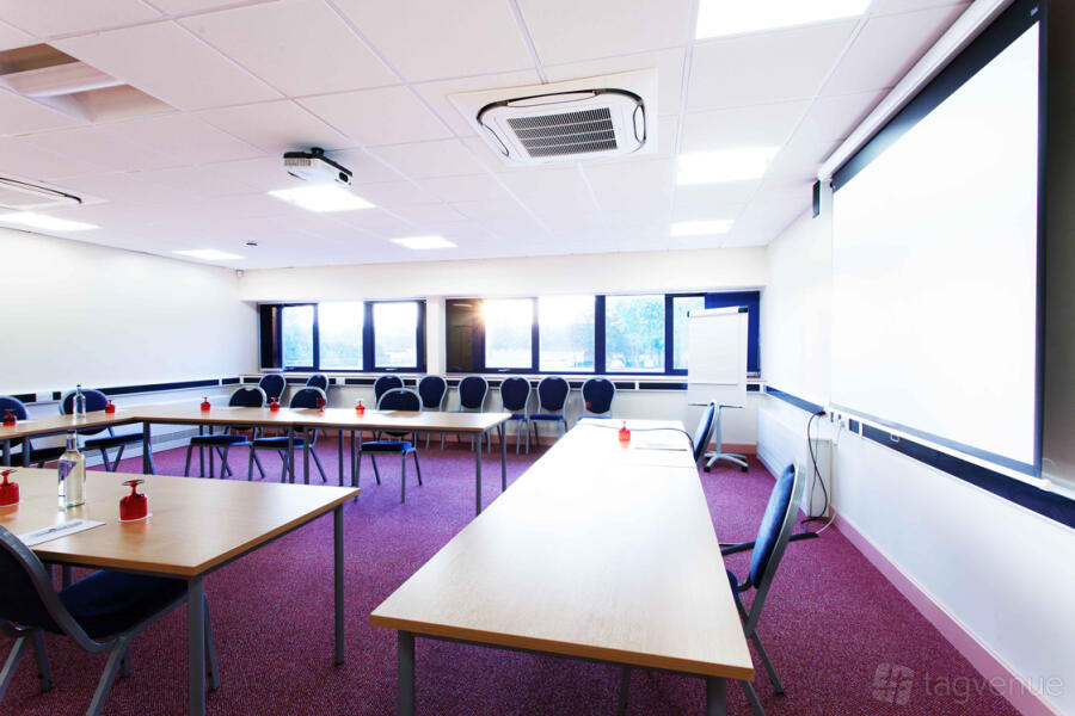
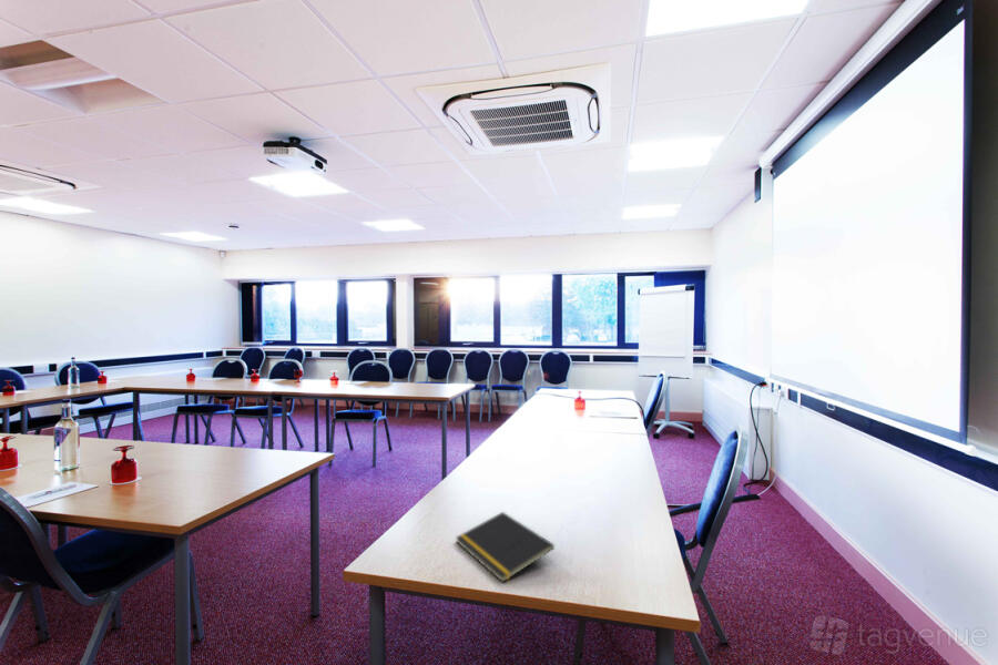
+ notepad [455,511,556,584]
